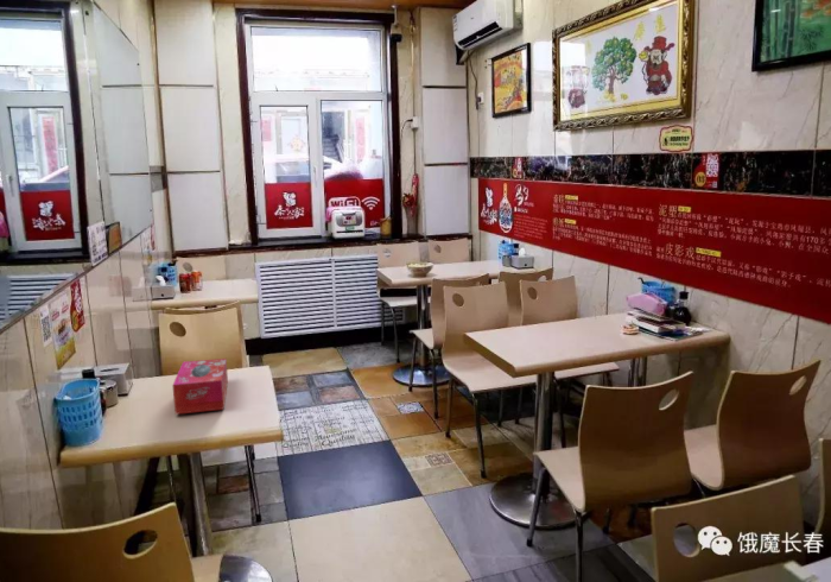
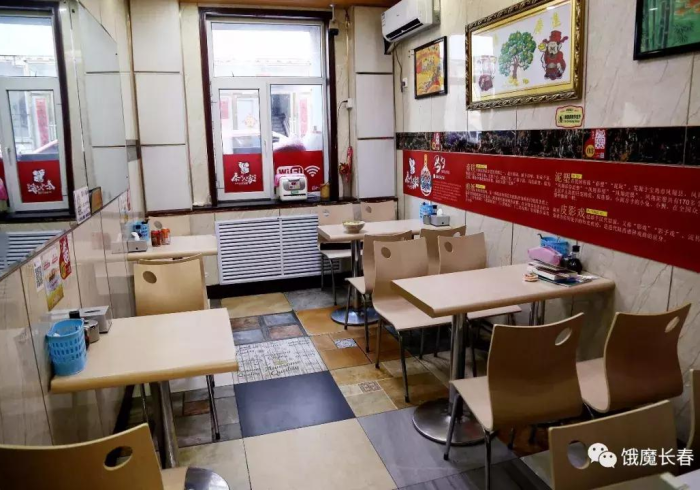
- tissue box [171,358,229,416]
